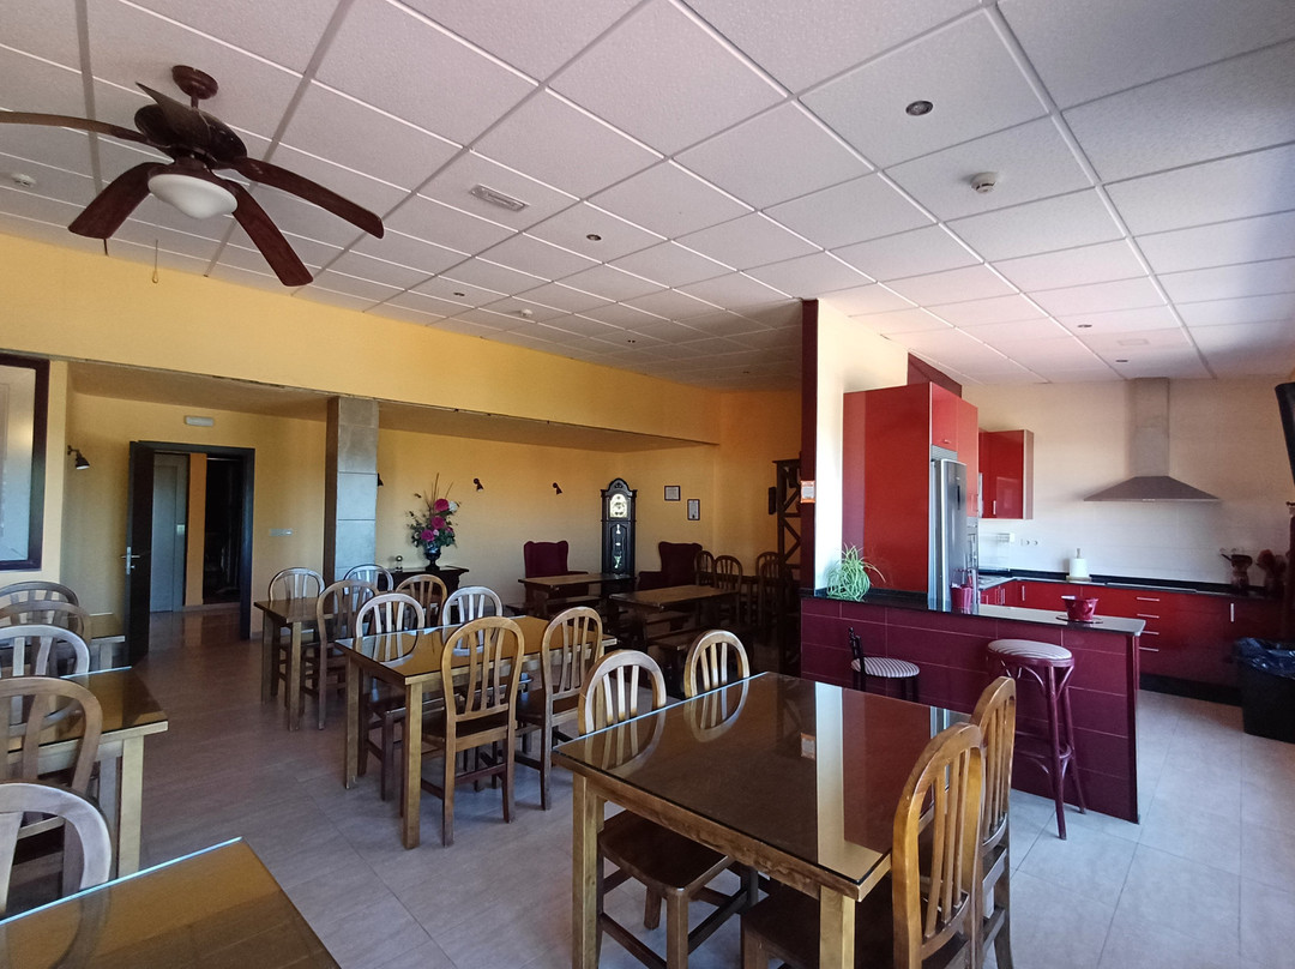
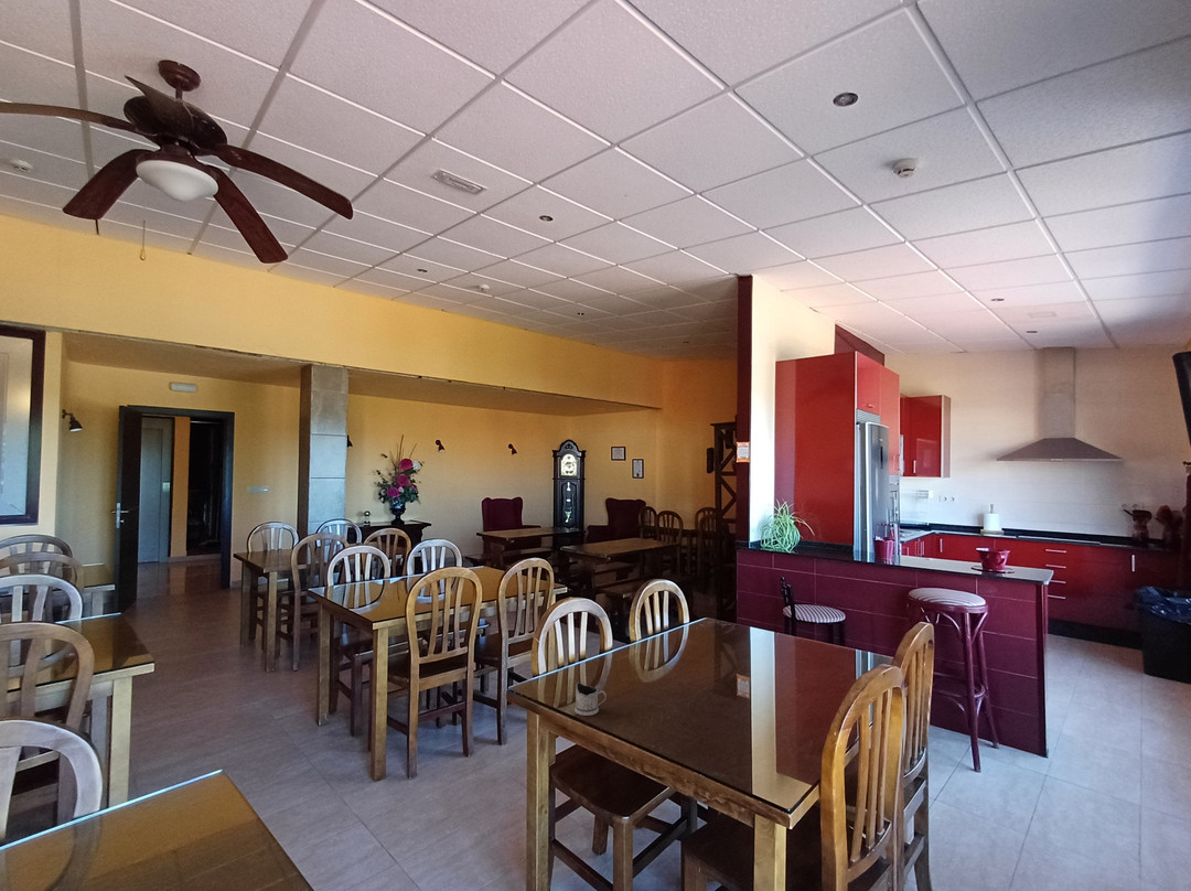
+ tea glass holder [573,681,608,717]
